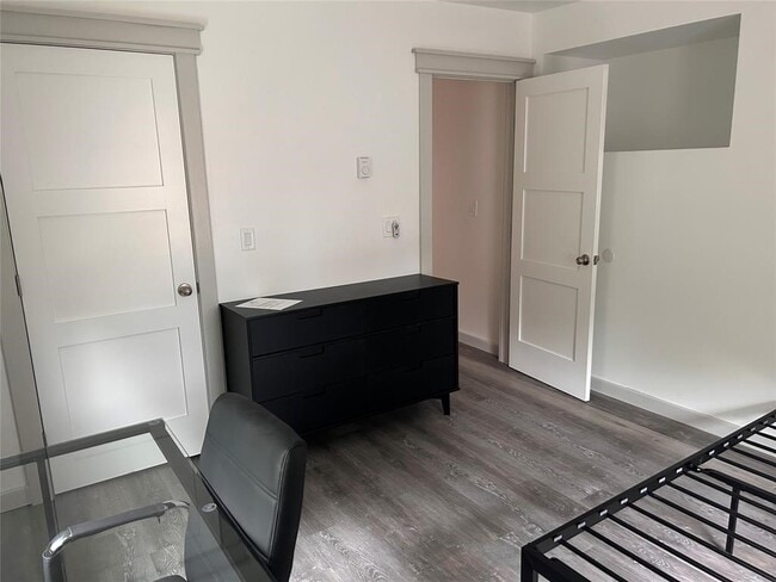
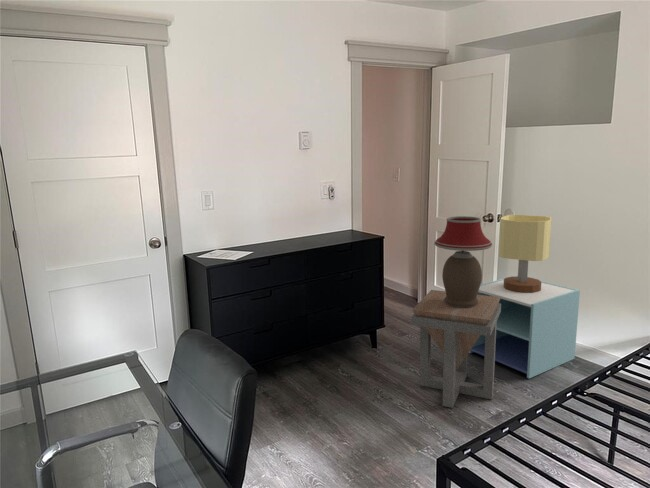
+ table lamp [433,215,493,307]
+ table lamp [498,214,552,293]
+ side table [411,289,501,409]
+ nightstand [468,274,581,379]
